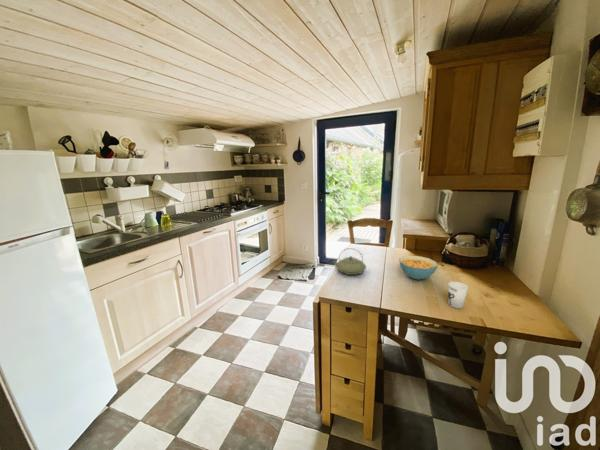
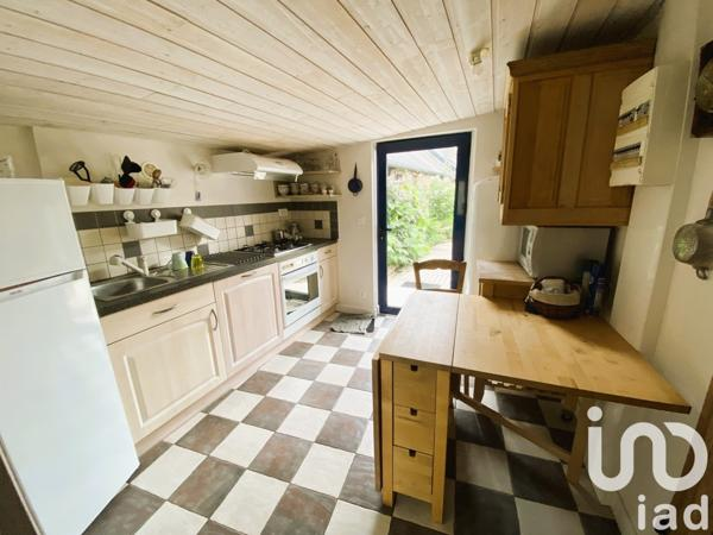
- teapot [330,247,367,276]
- cup [447,281,469,310]
- cereal bowl [398,255,439,281]
